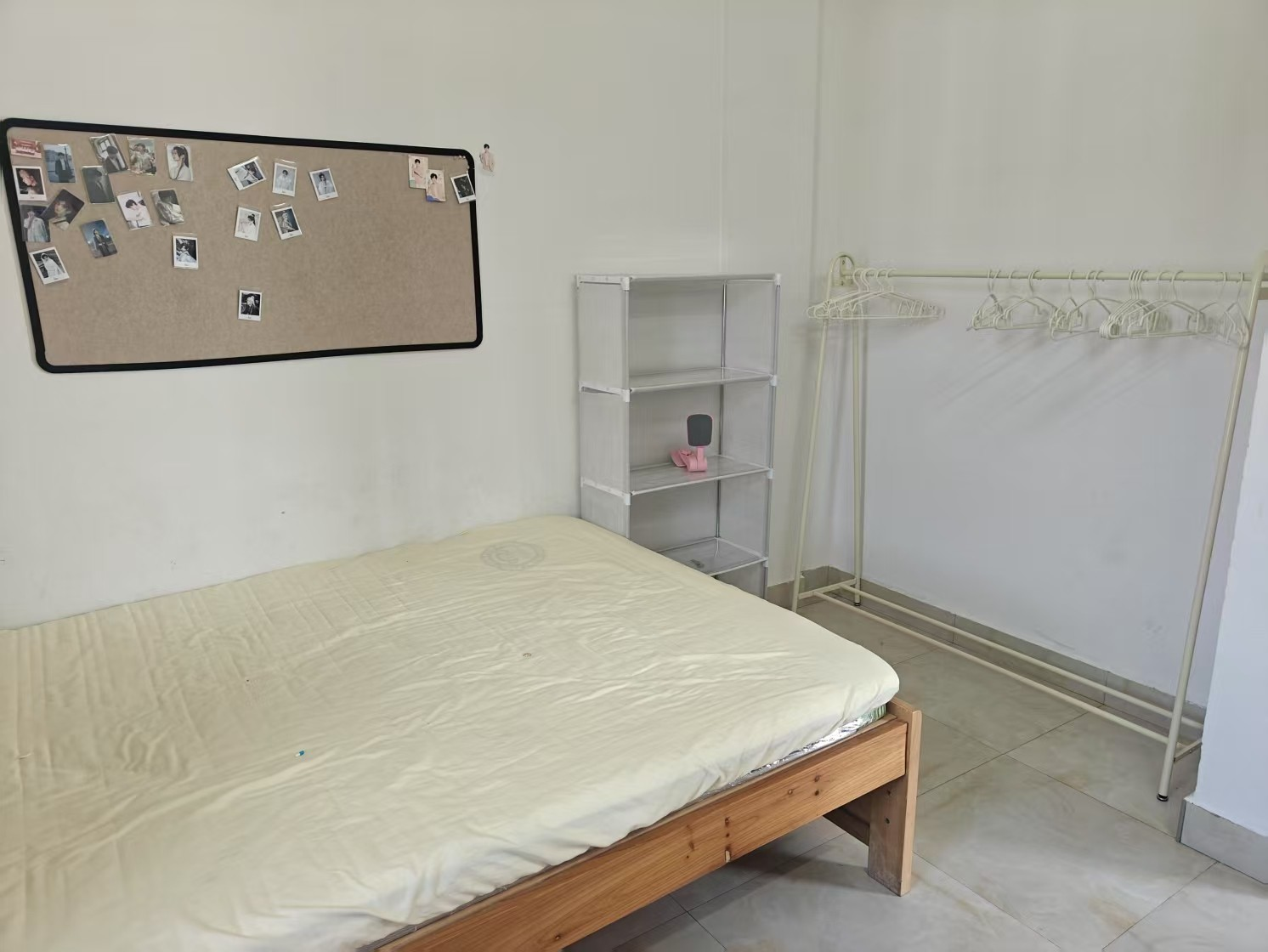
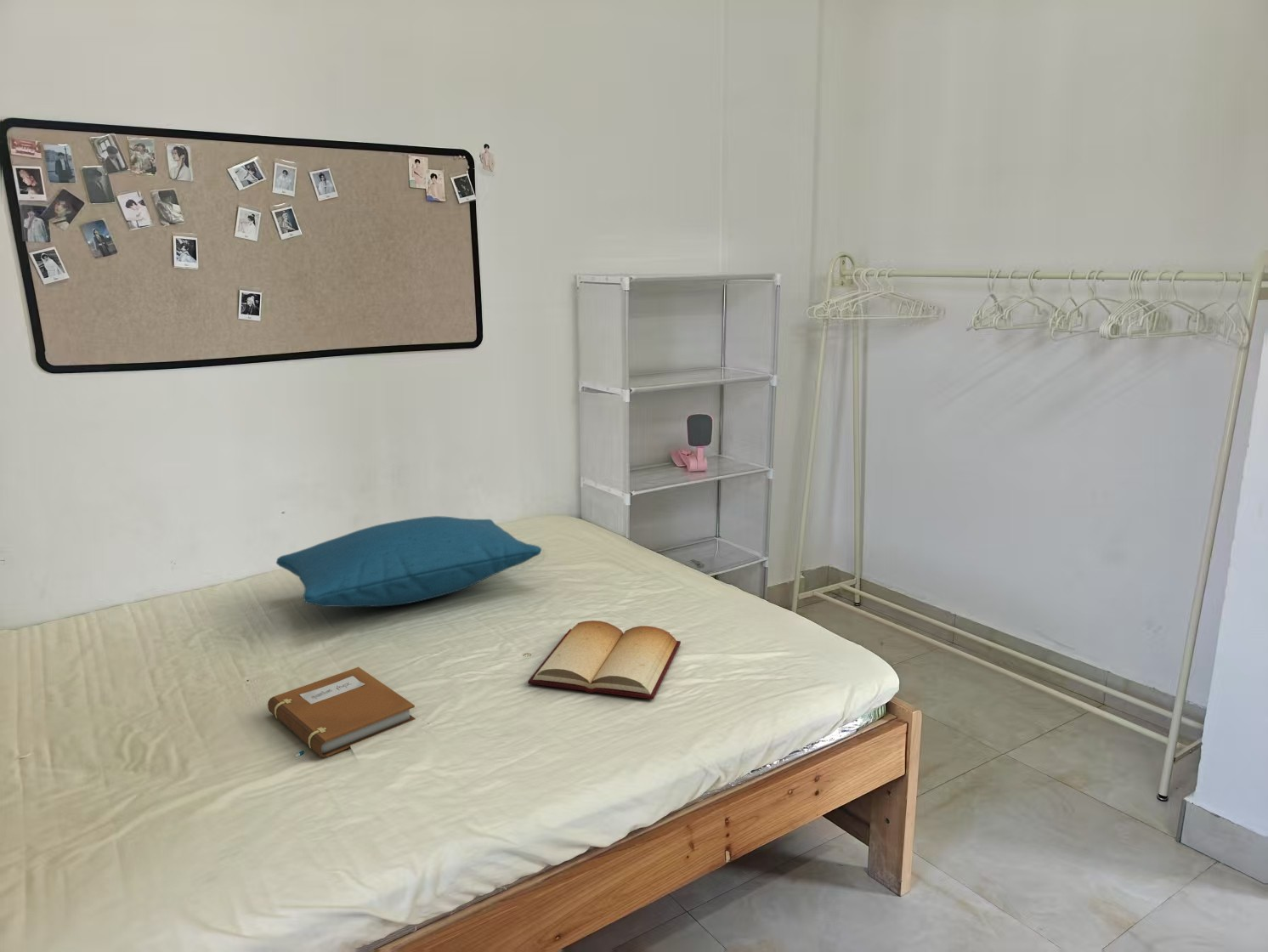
+ bible [527,620,682,700]
+ pillow [275,515,542,608]
+ notebook [267,666,416,758]
